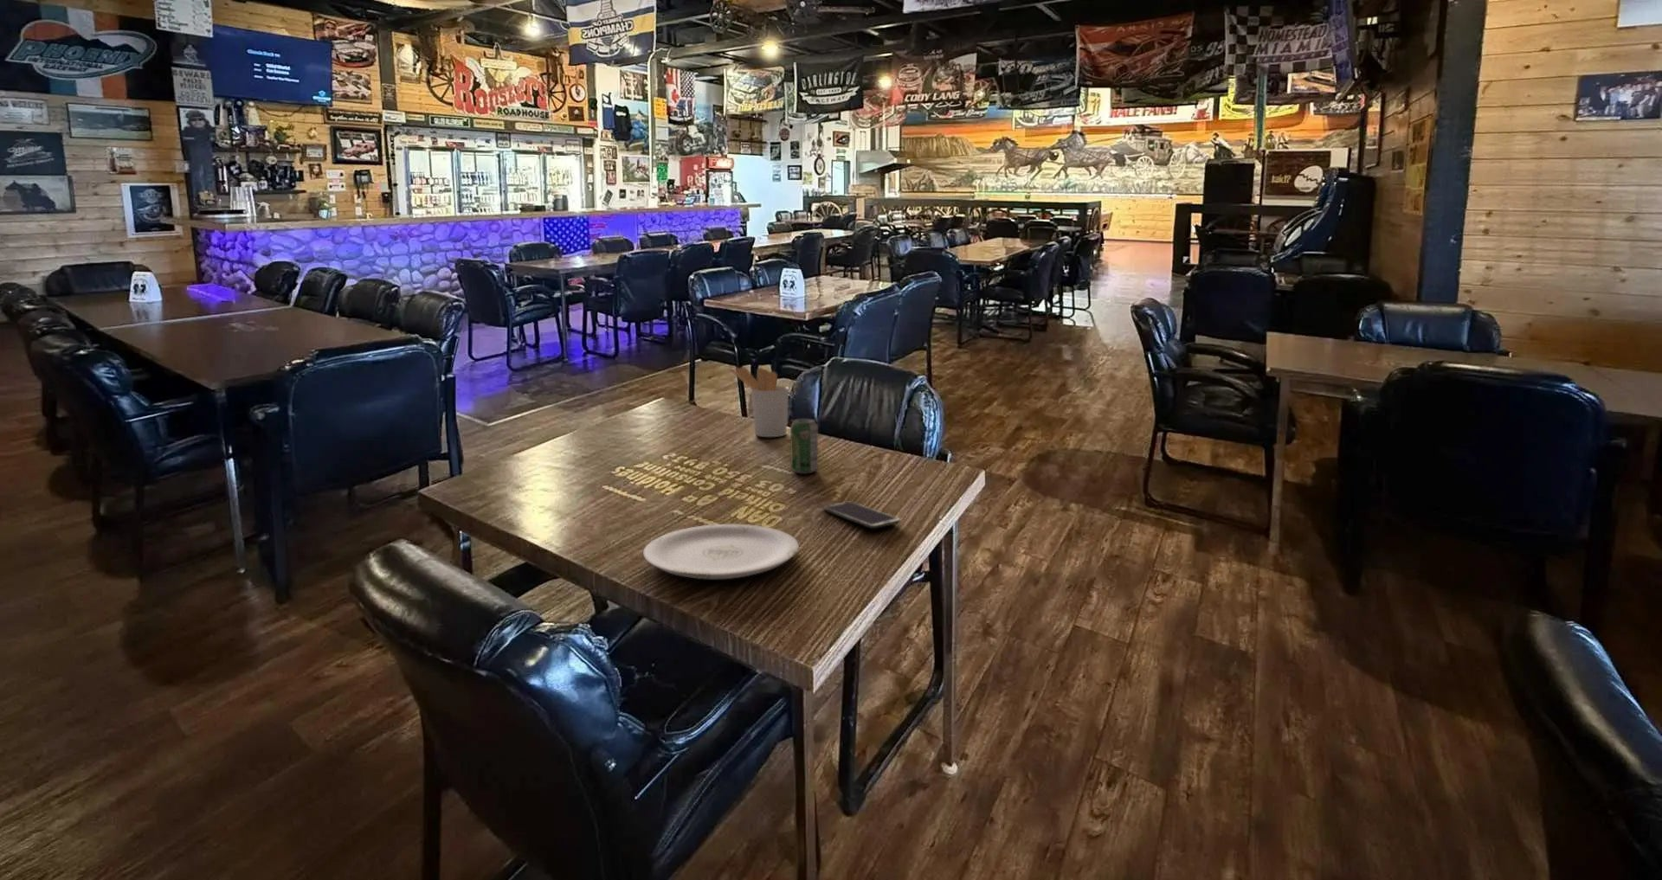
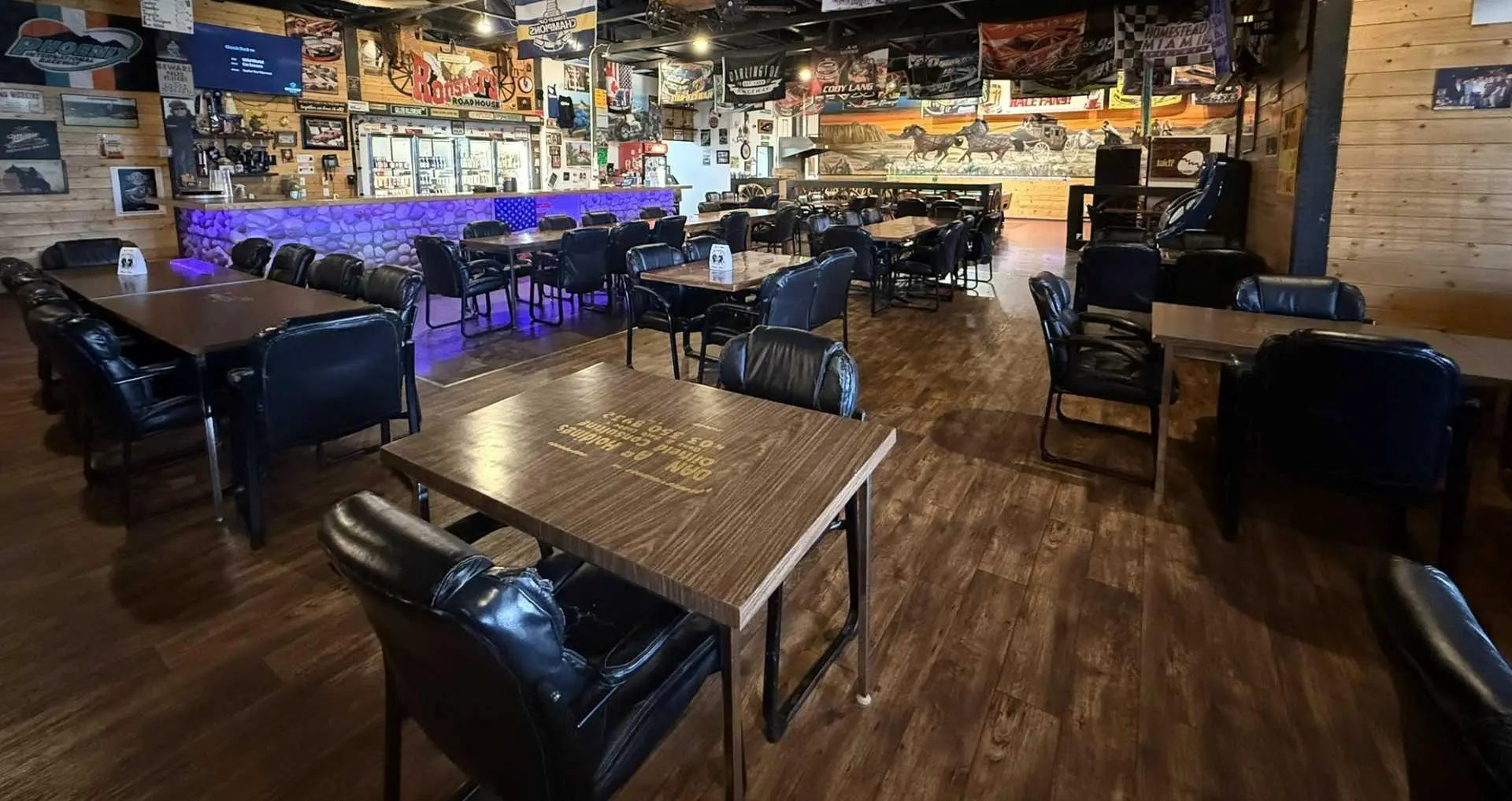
- beverage can [789,417,819,475]
- smartphone [822,501,901,531]
- plate [642,524,800,580]
- utensil holder [730,366,789,438]
